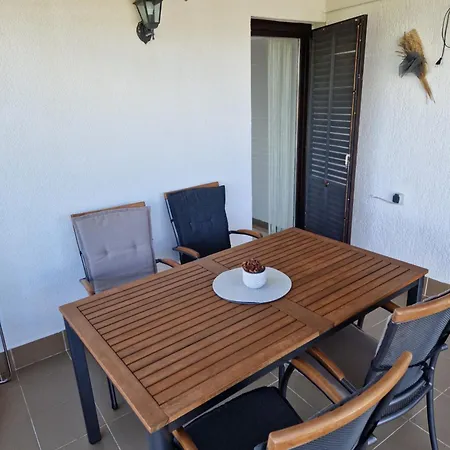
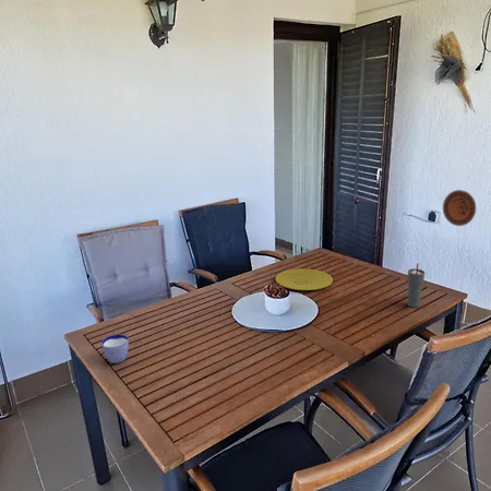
+ cup [407,262,426,309]
+ cup [100,334,130,364]
+ decorative plate [442,189,477,227]
+ plate [275,267,334,291]
